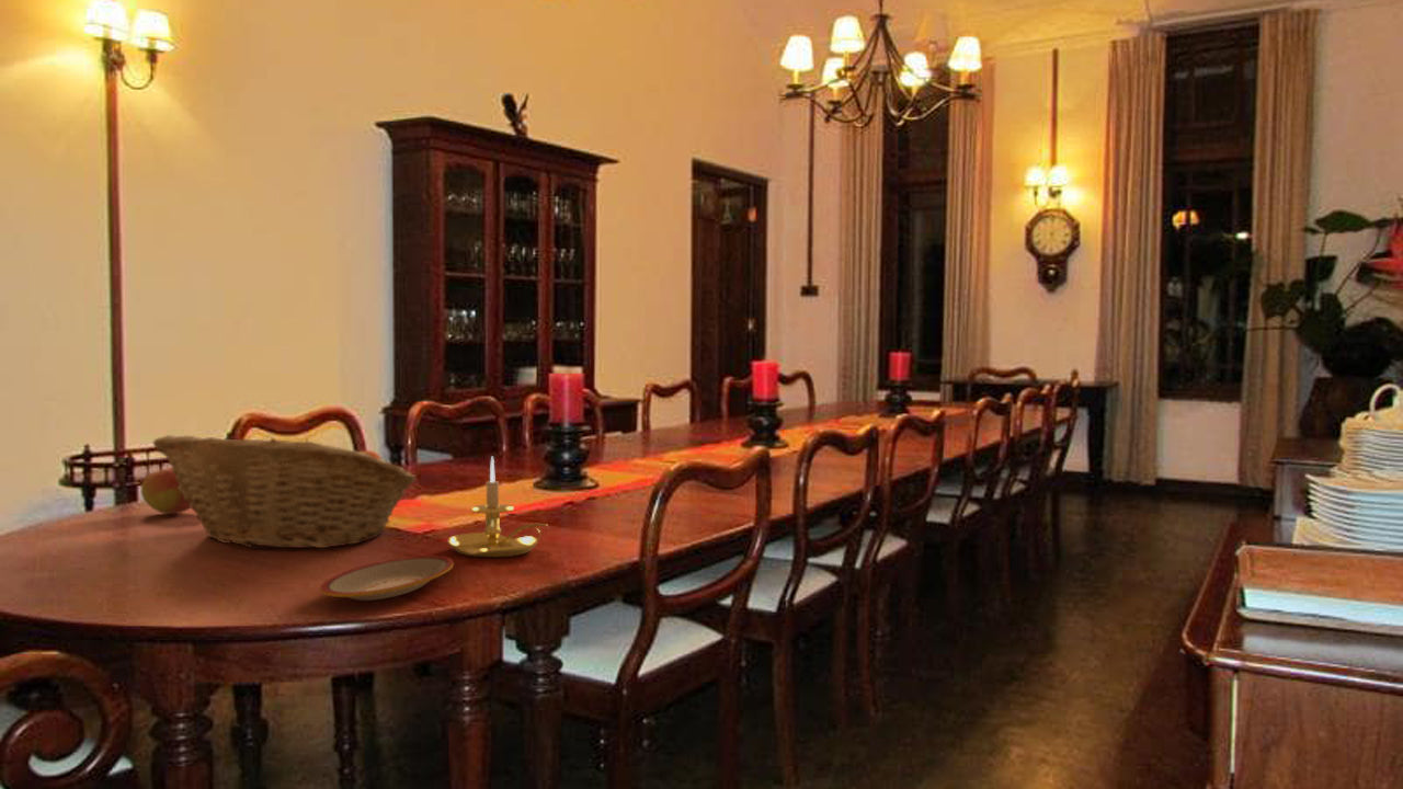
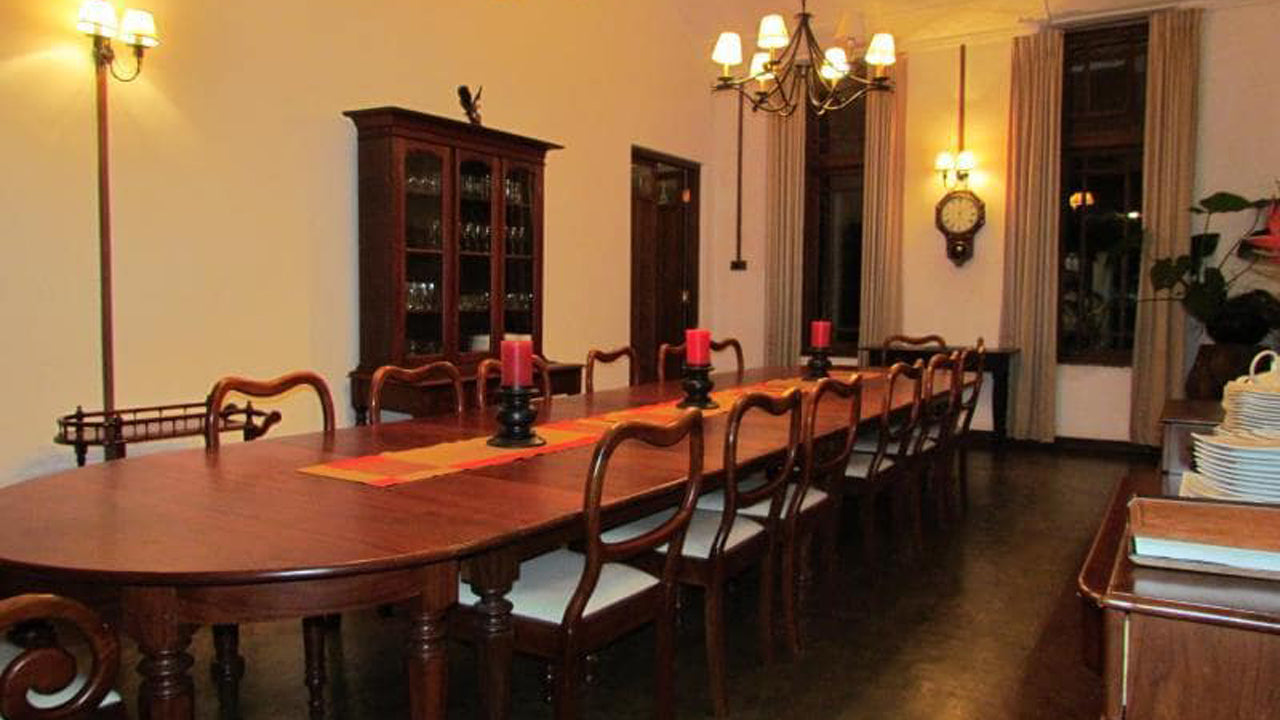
- candle holder [446,456,549,558]
- fruit basket [152,434,417,549]
- fruit [139,467,192,515]
- plate [319,554,455,602]
